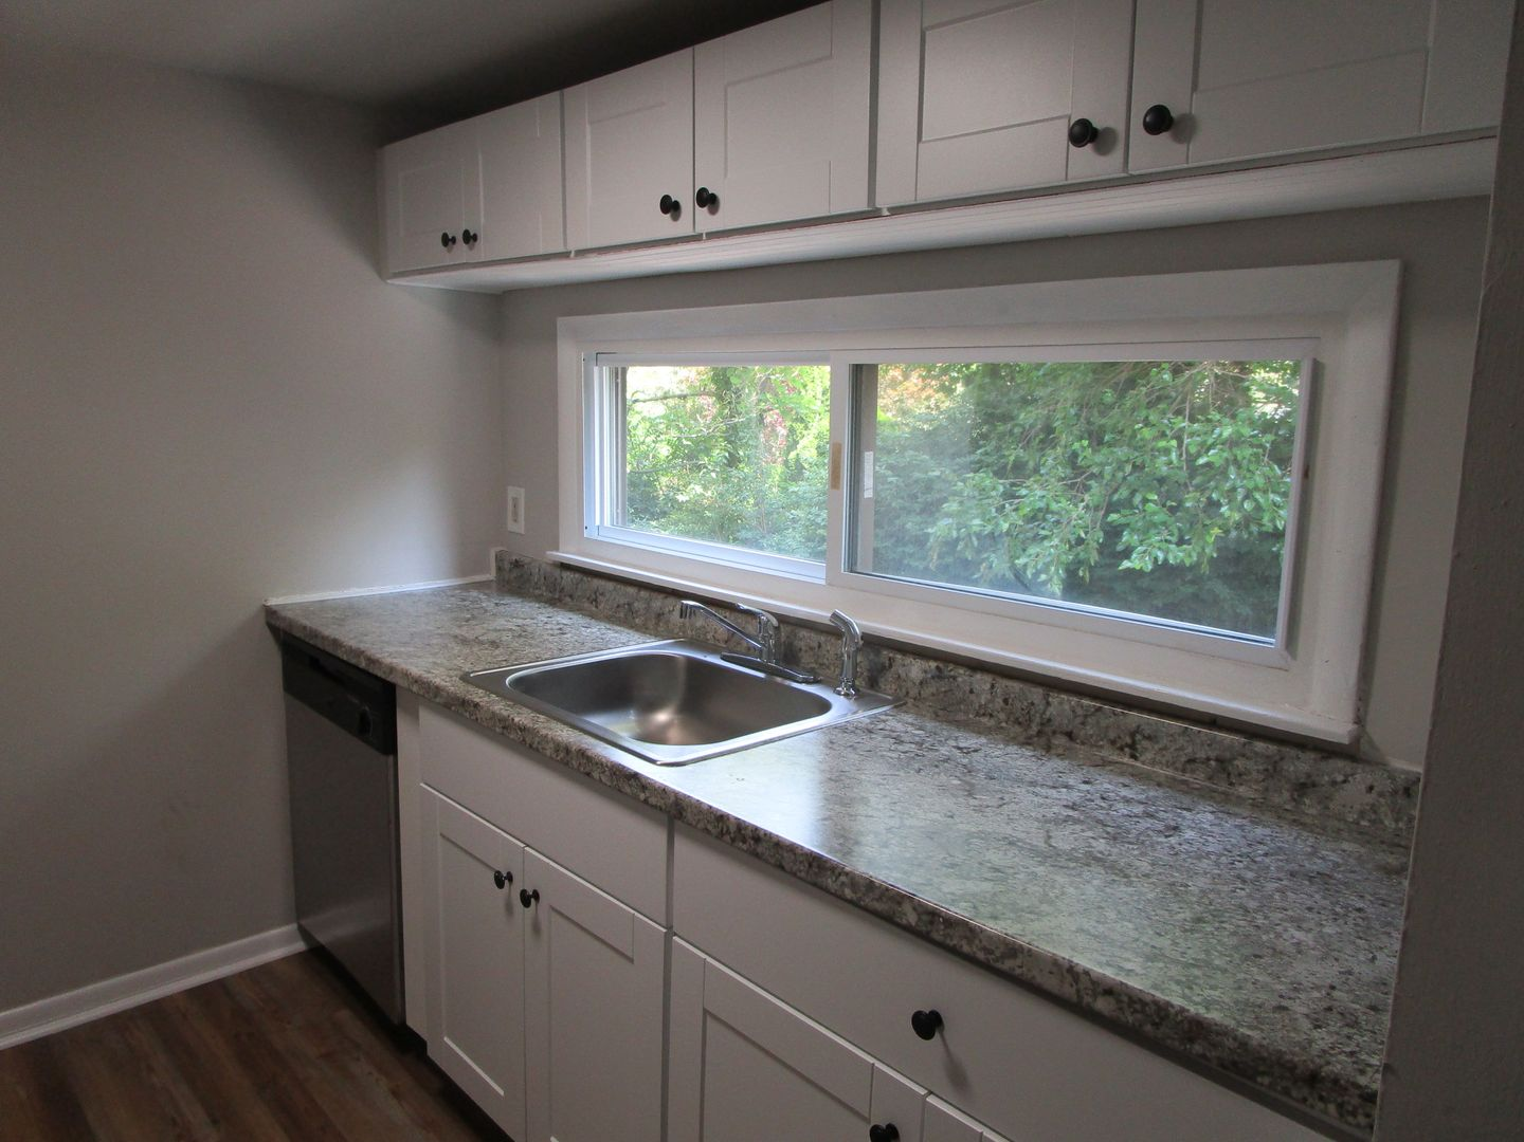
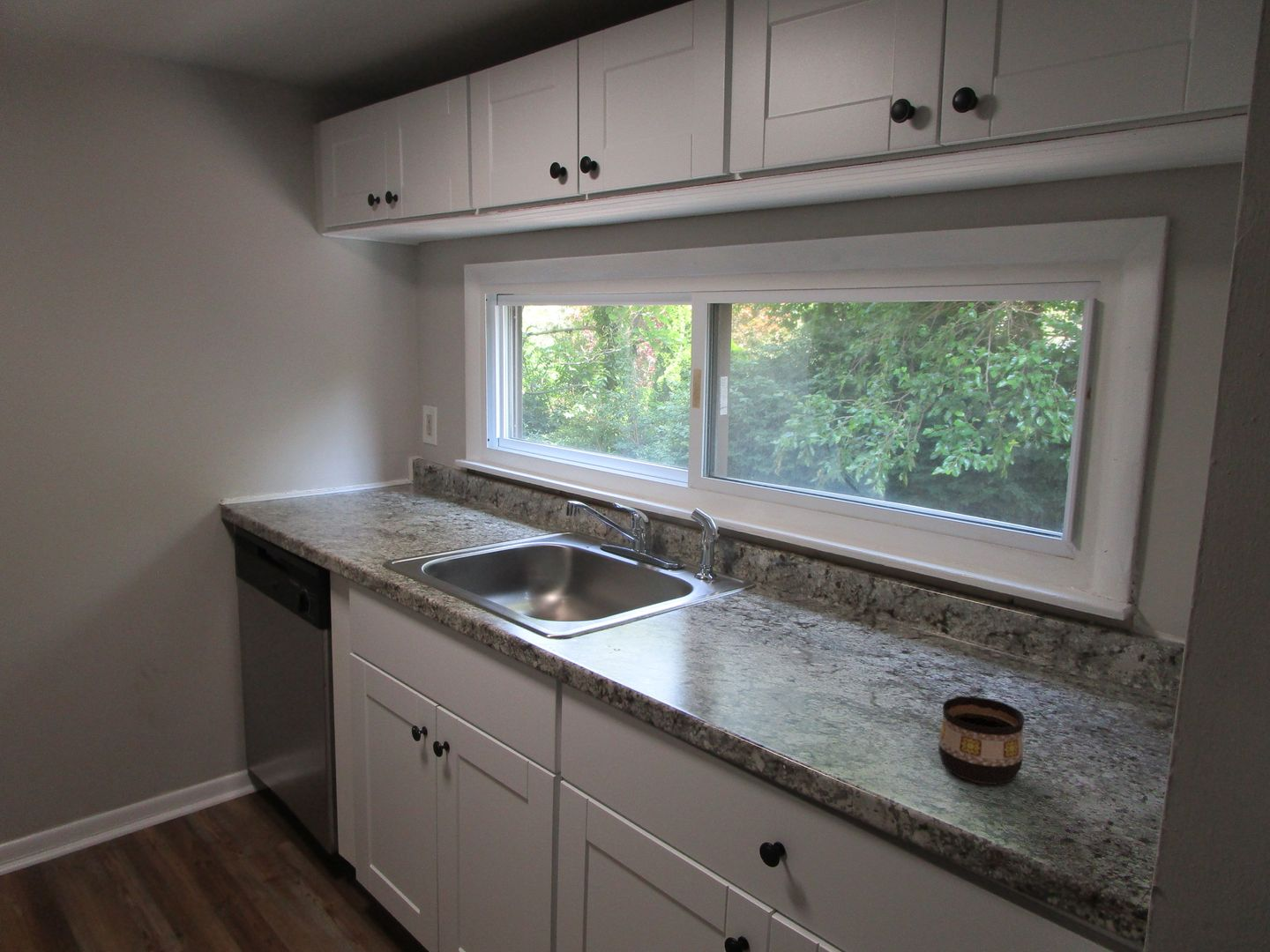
+ cup [938,695,1026,785]
